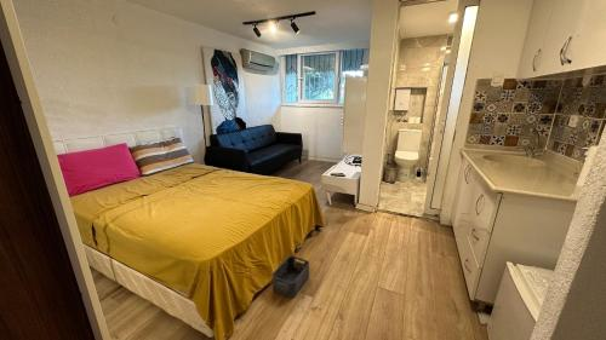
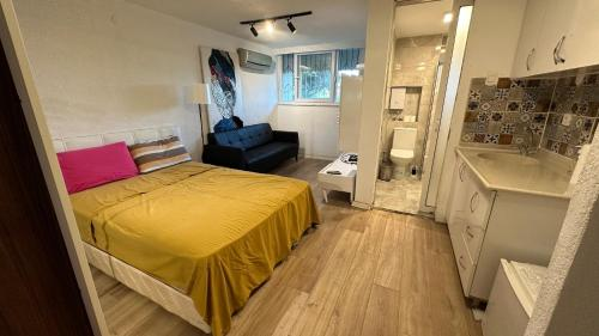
- storage bin [271,254,310,299]
